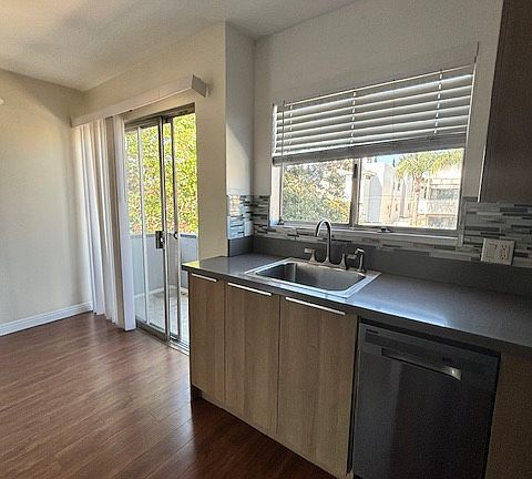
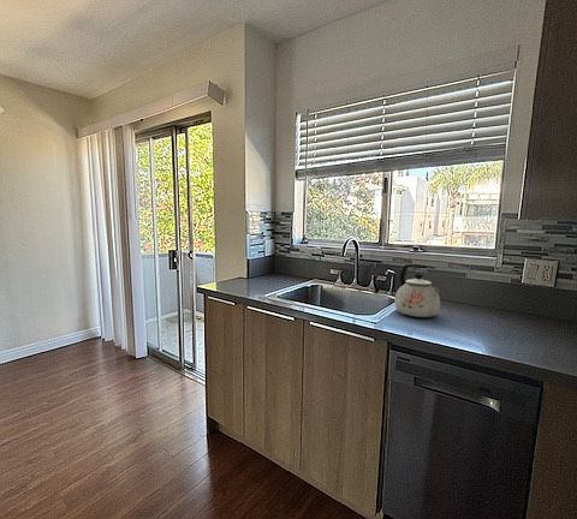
+ kettle [393,263,441,318]
